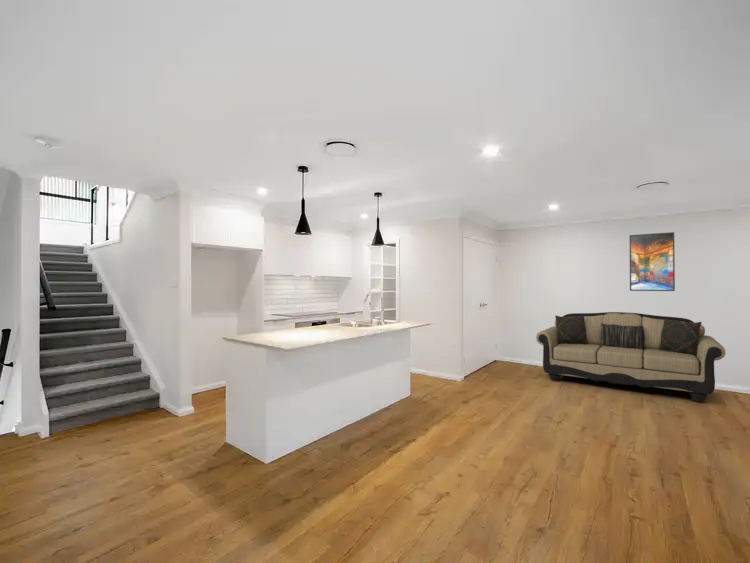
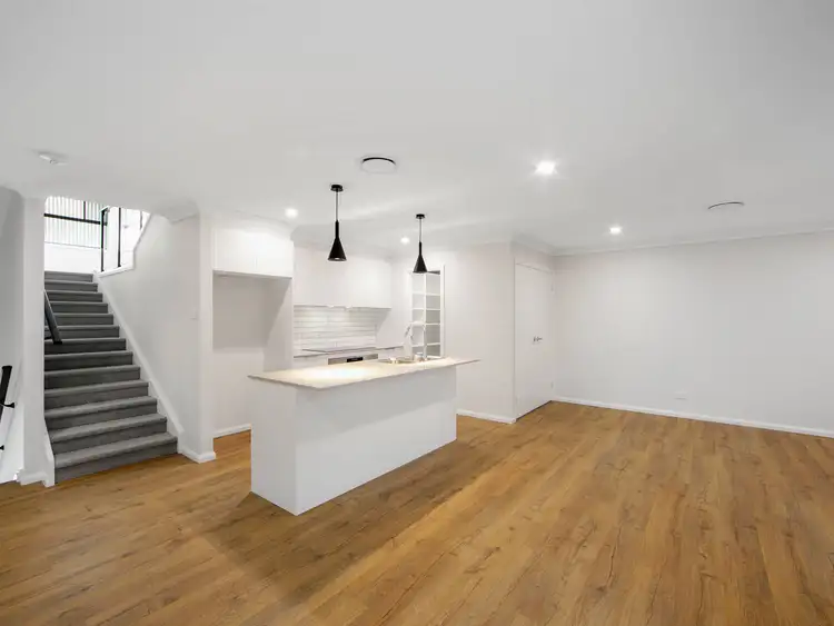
- sofa [535,311,726,403]
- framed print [629,231,676,292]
